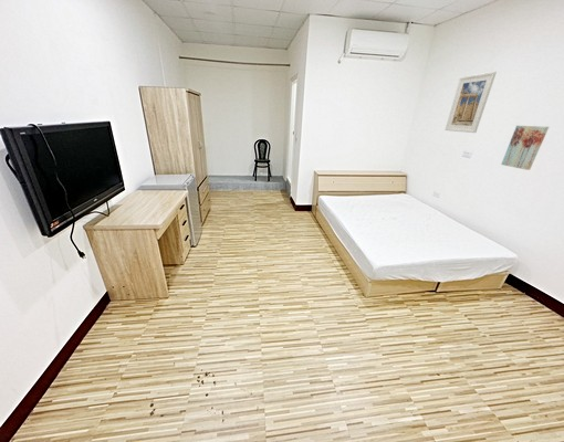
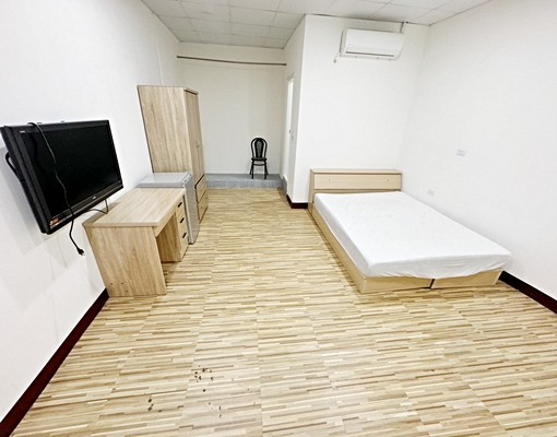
- wall art [500,125,550,171]
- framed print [445,71,498,134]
